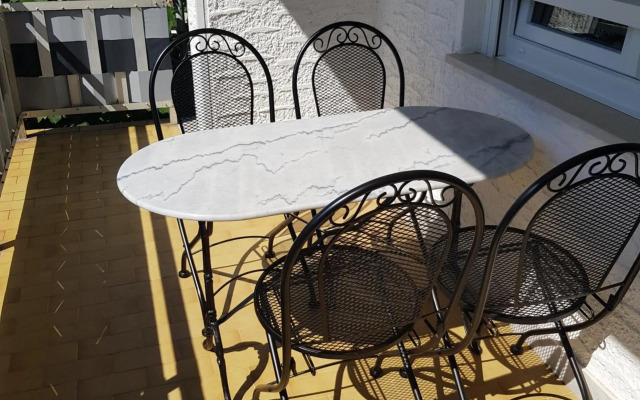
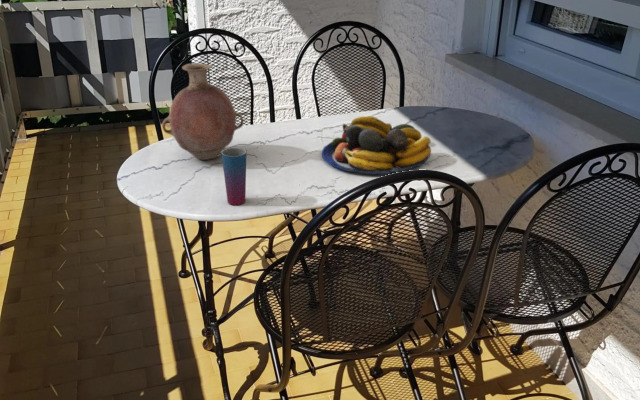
+ fruit bowl [321,115,432,176]
+ vase [161,62,245,161]
+ cup [221,146,247,206]
